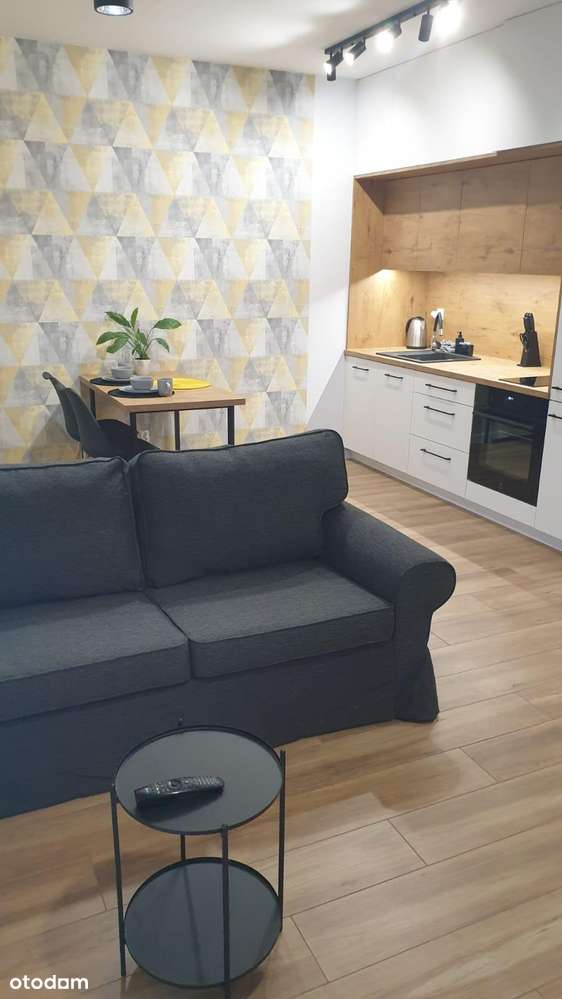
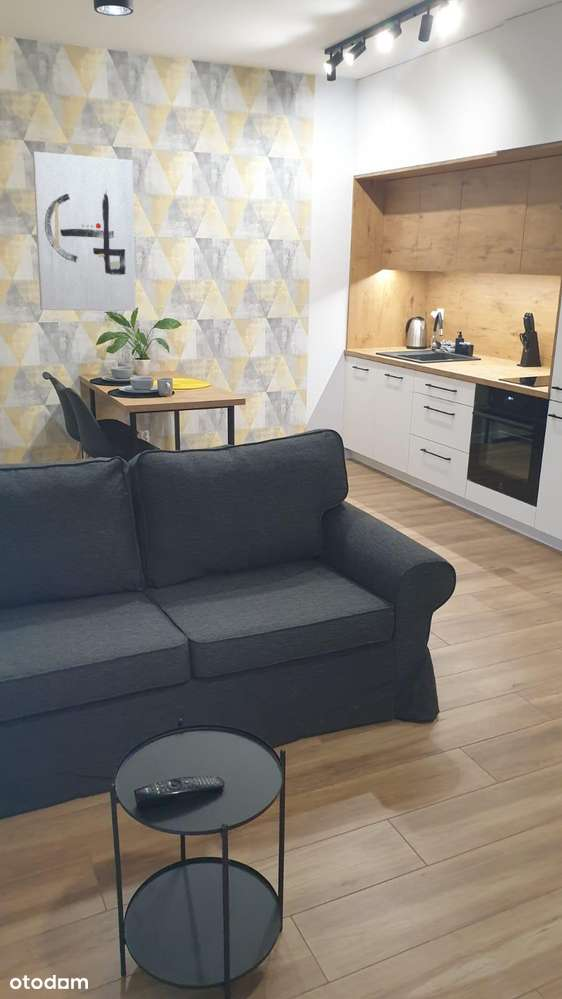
+ wall art [32,151,136,312]
